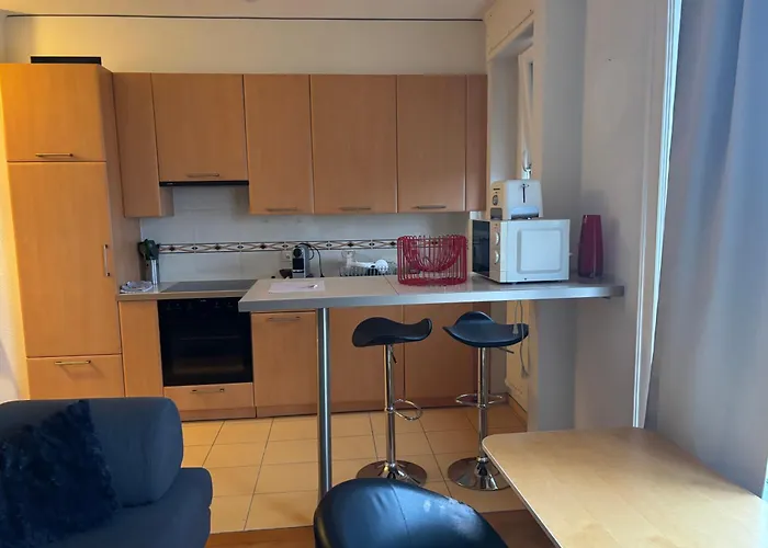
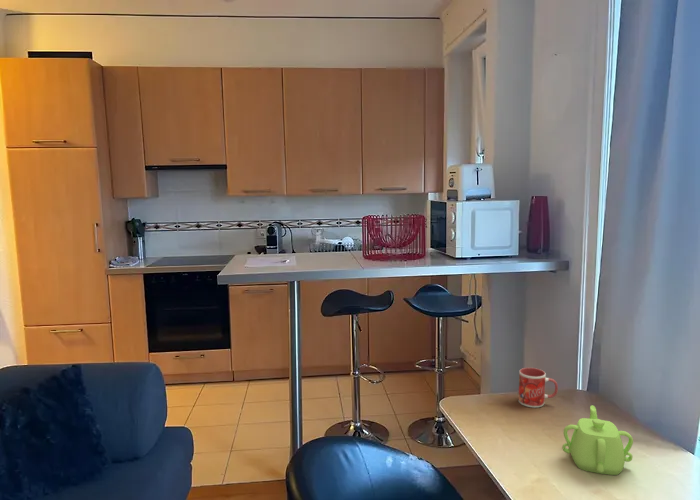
+ teapot [561,404,634,476]
+ mug [517,367,559,409]
